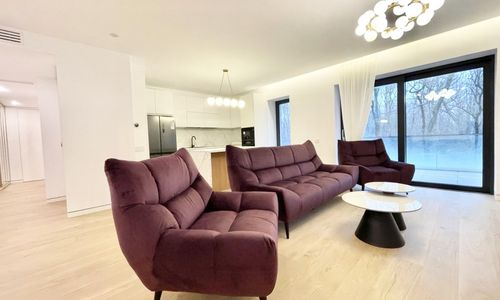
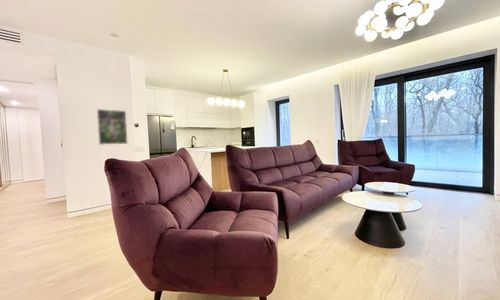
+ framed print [96,108,129,146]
